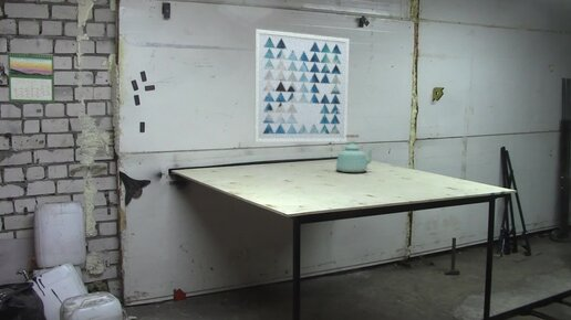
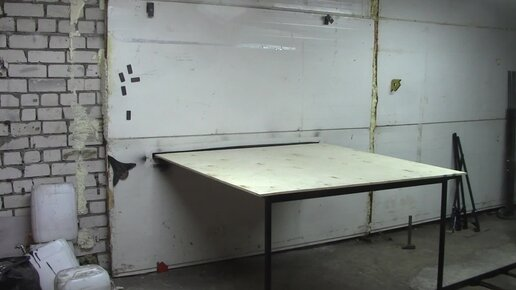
- calendar [7,51,55,104]
- wall art [253,28,351,143]
- kettle [335,134,374,173]
